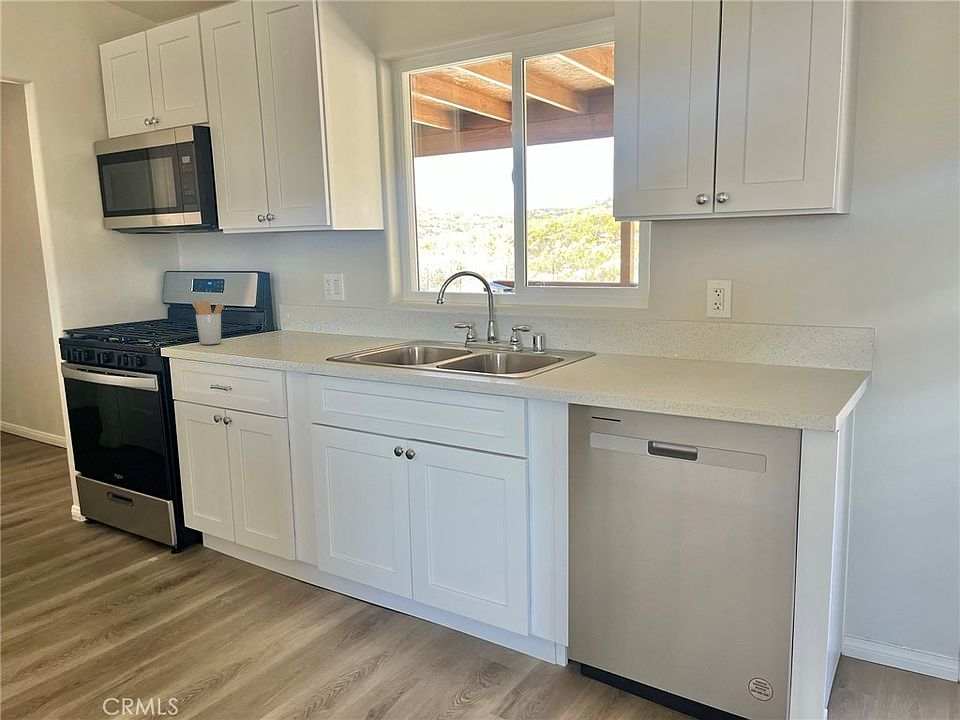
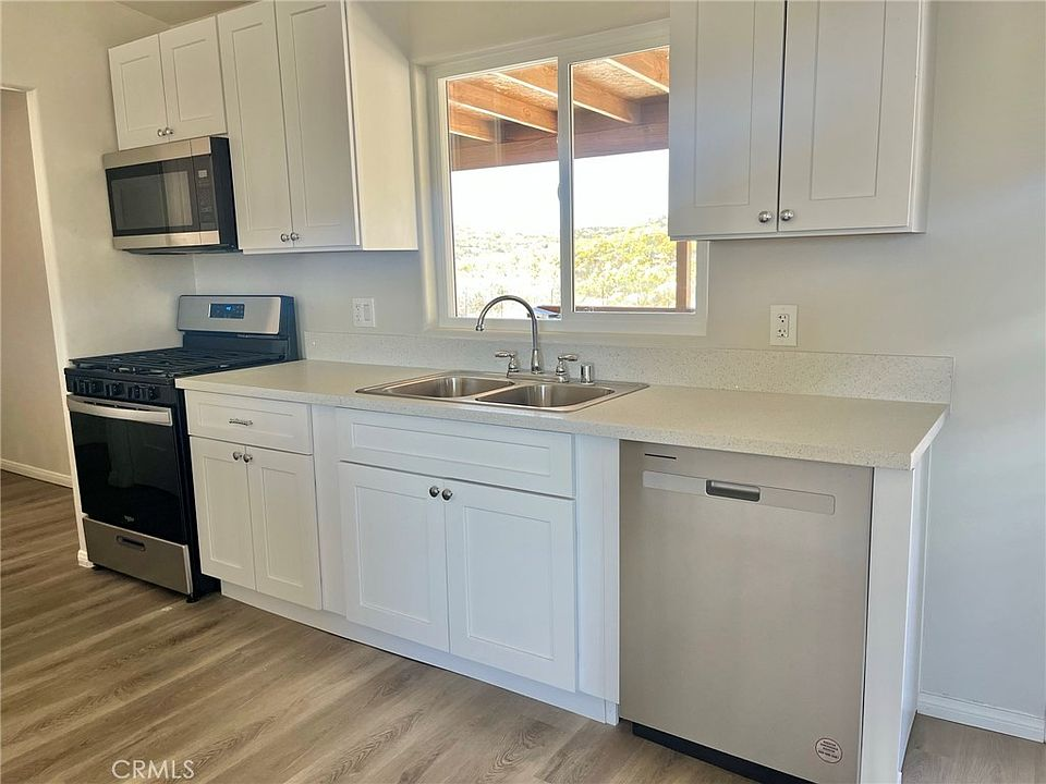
- utensil holder [191,300,225,345]
